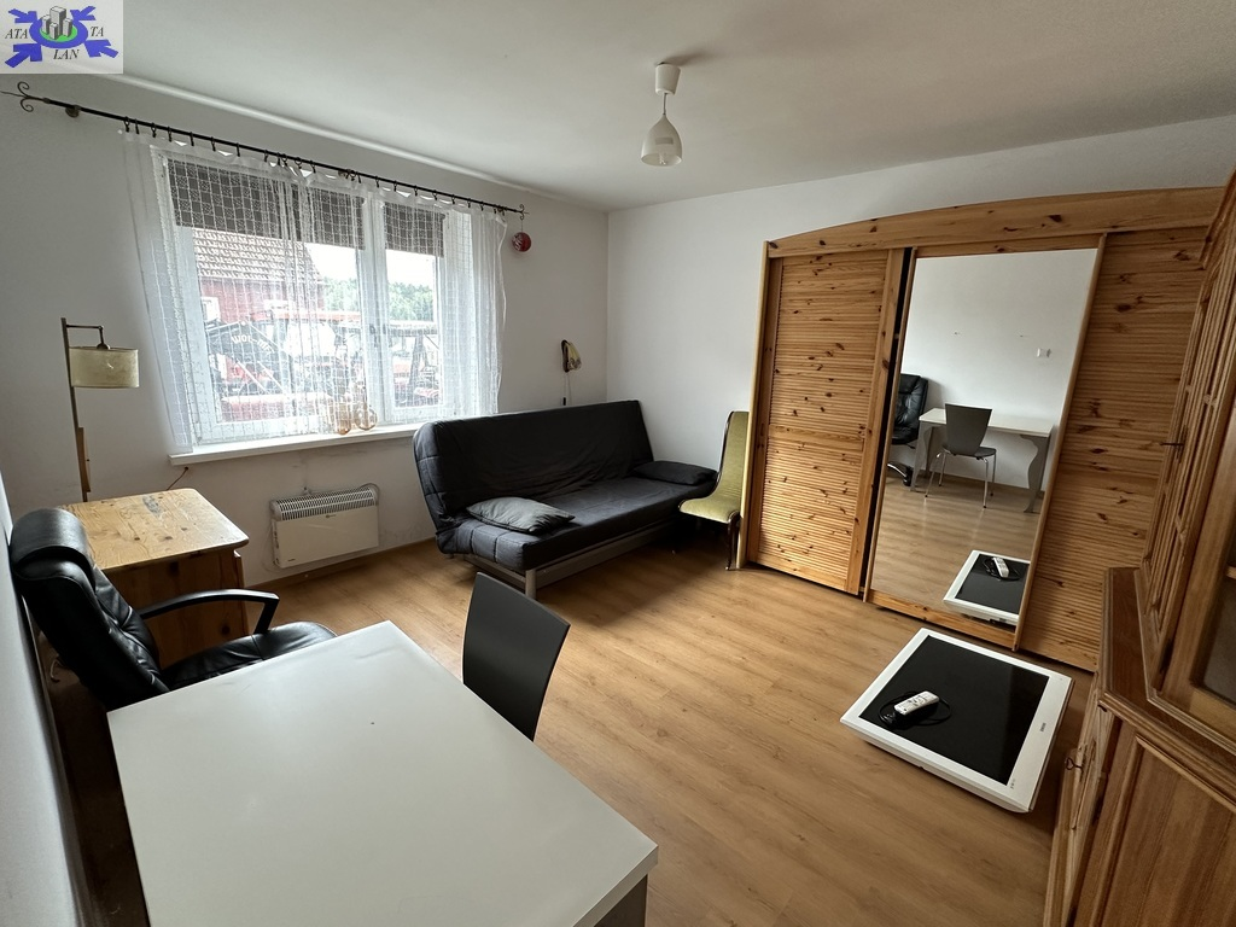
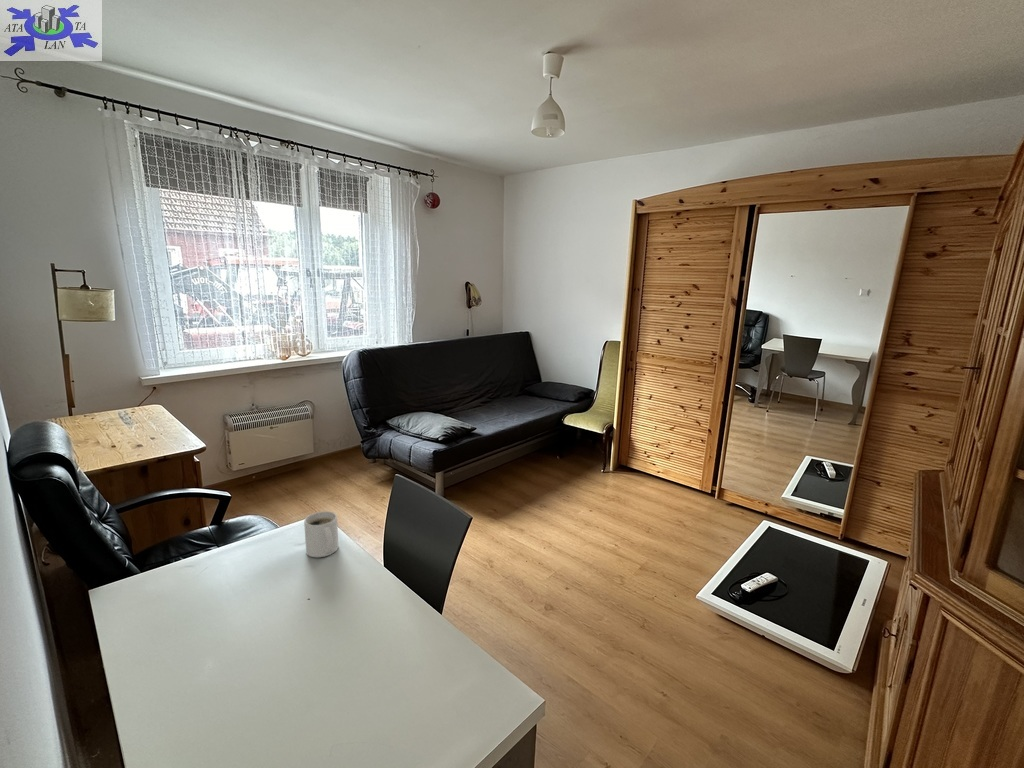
+ mug [303,510,339,558]
